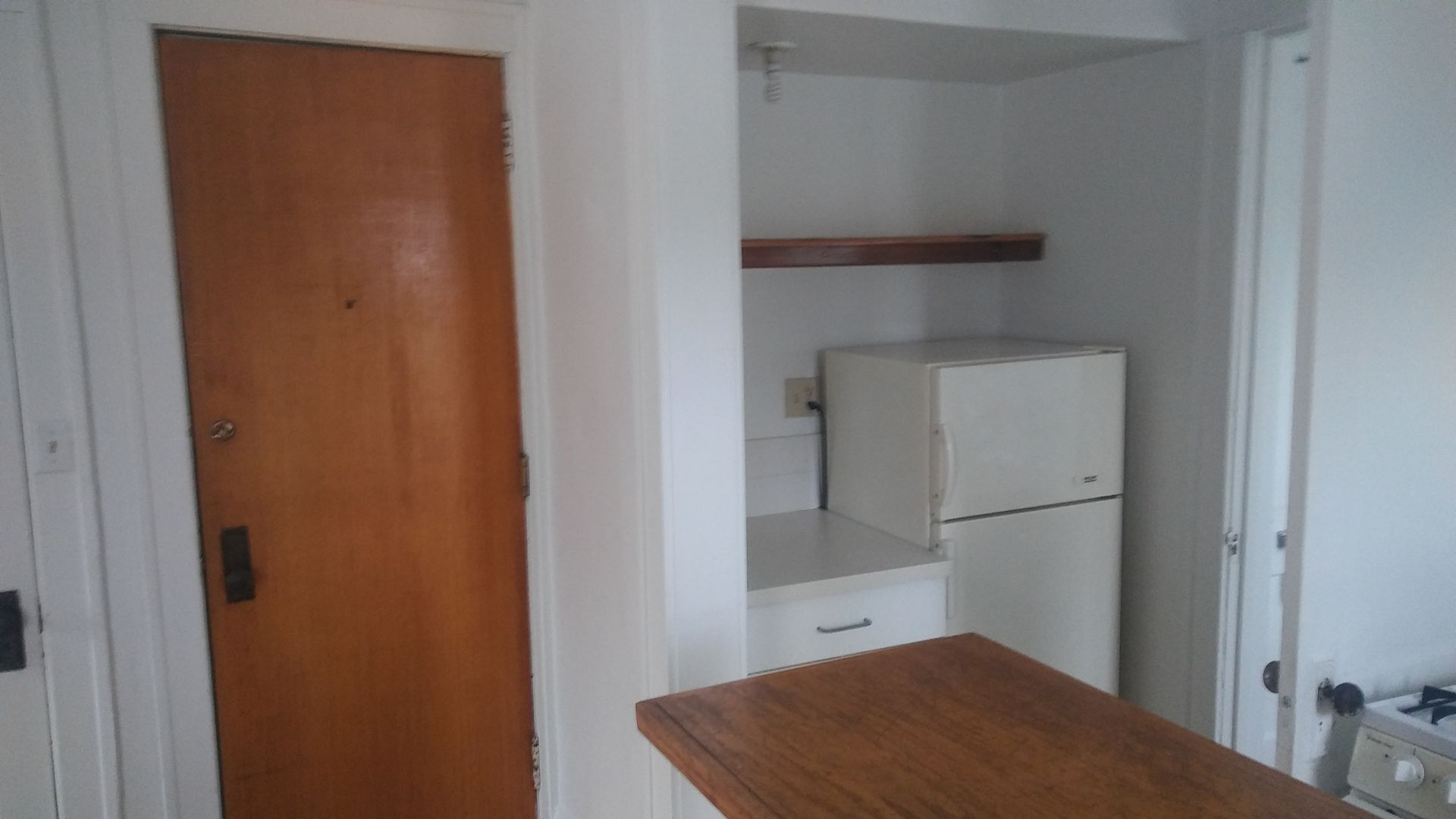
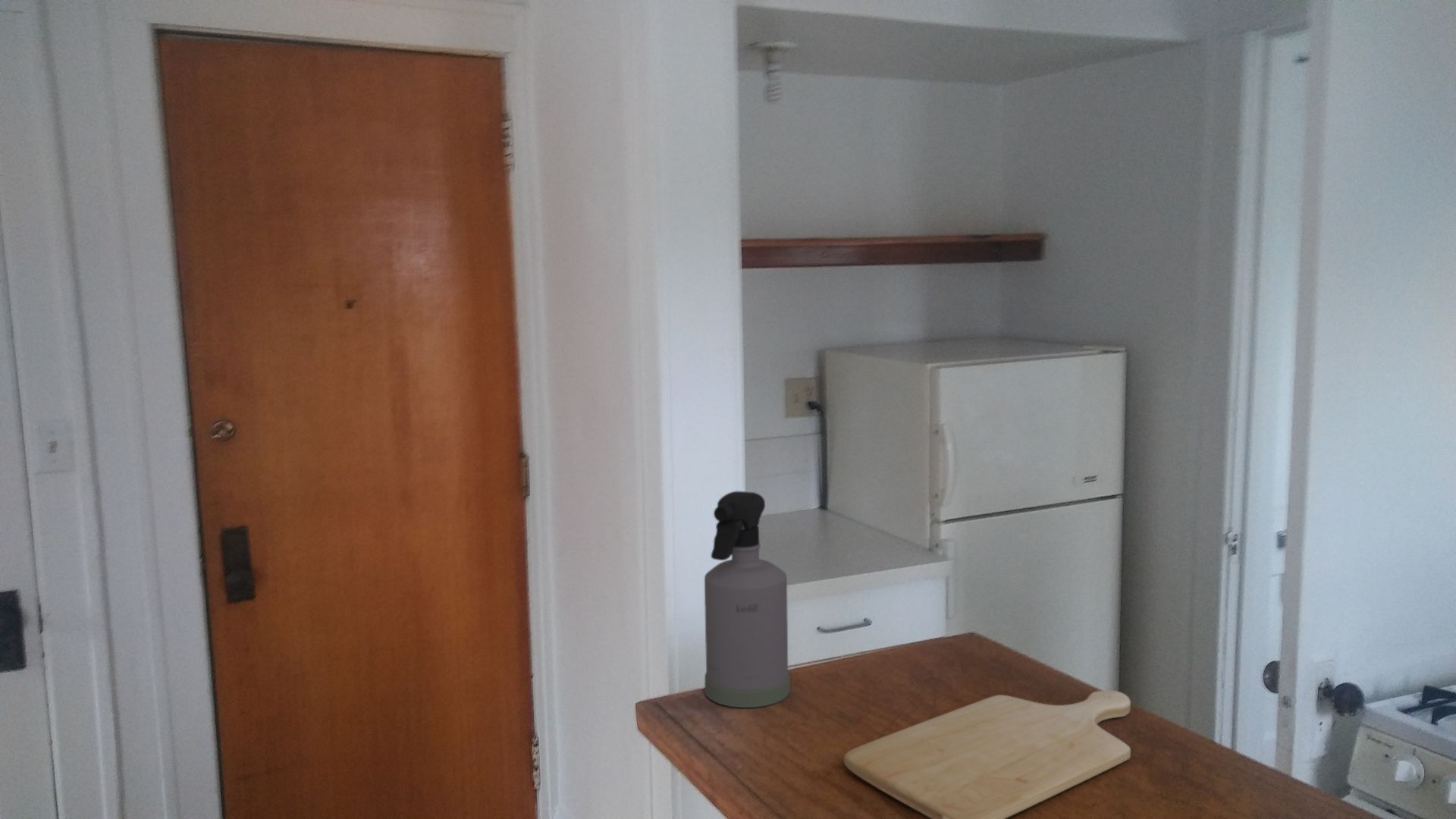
+ chopping board [843,689,1131,819]
+ spray bottle [704,491,791,708]
